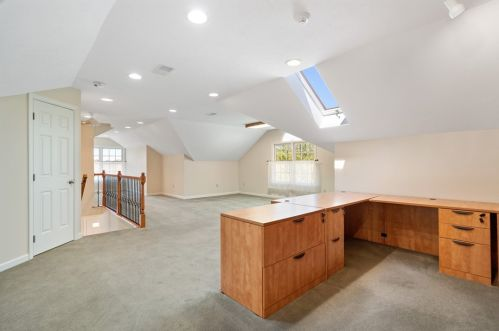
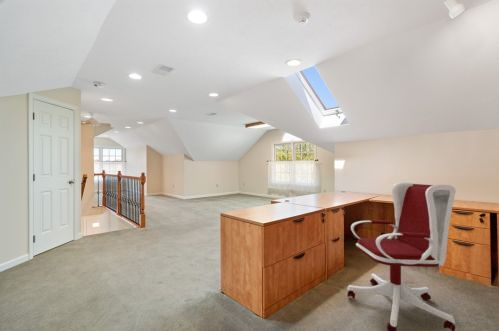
+ office chair [346,181,457,331]
